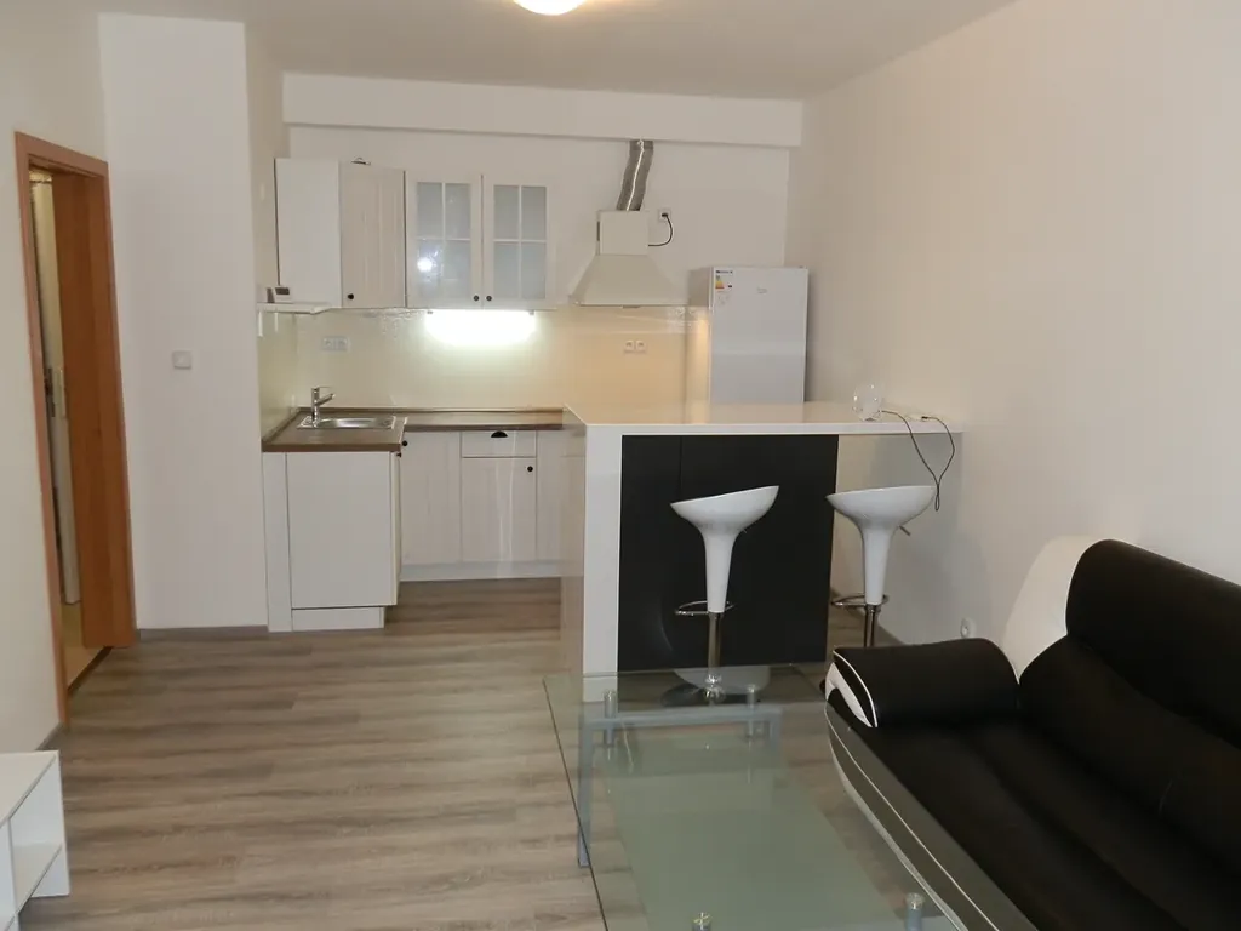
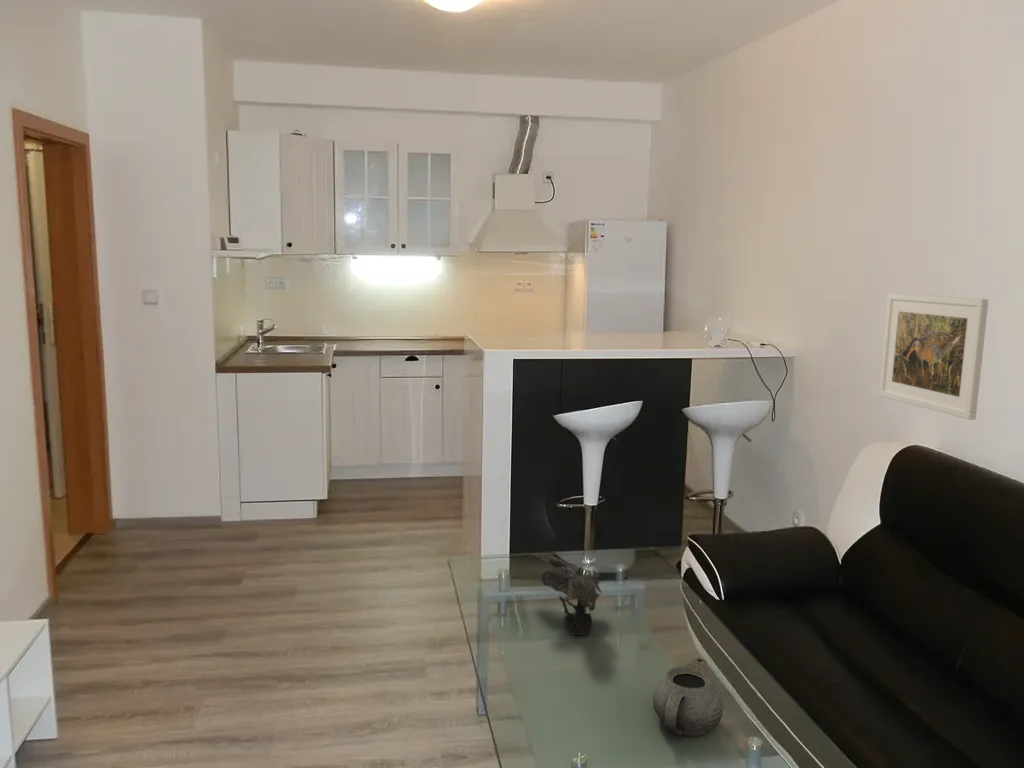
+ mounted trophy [527,552,602,636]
+ teapot [652,657,724,737]
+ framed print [878,292,989,421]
